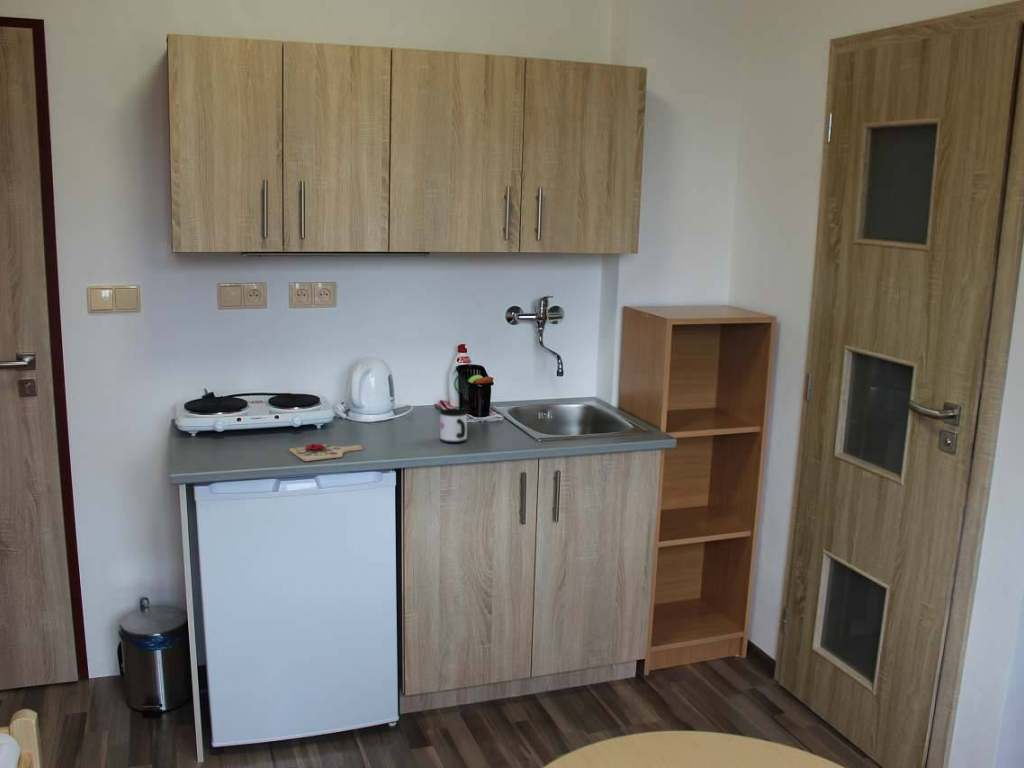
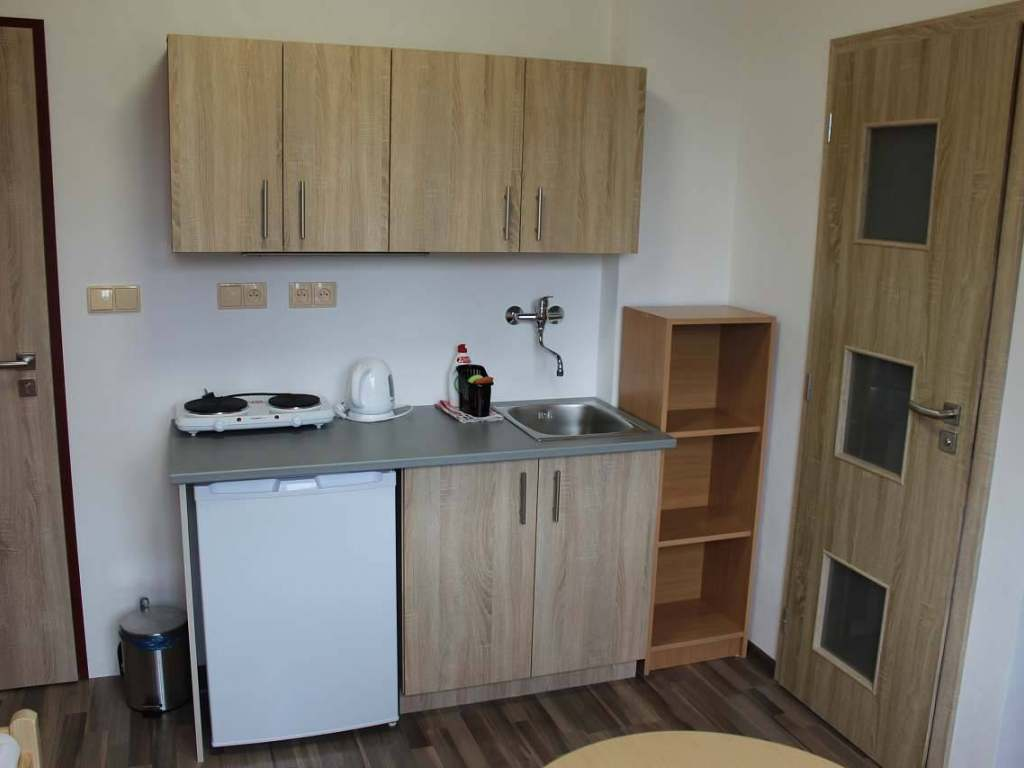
- cutting board [288,442,365,462]
- mug [439,407,468,444]
